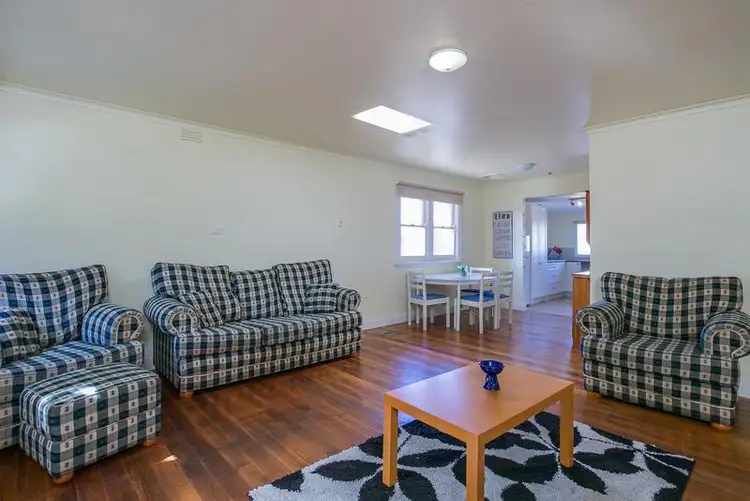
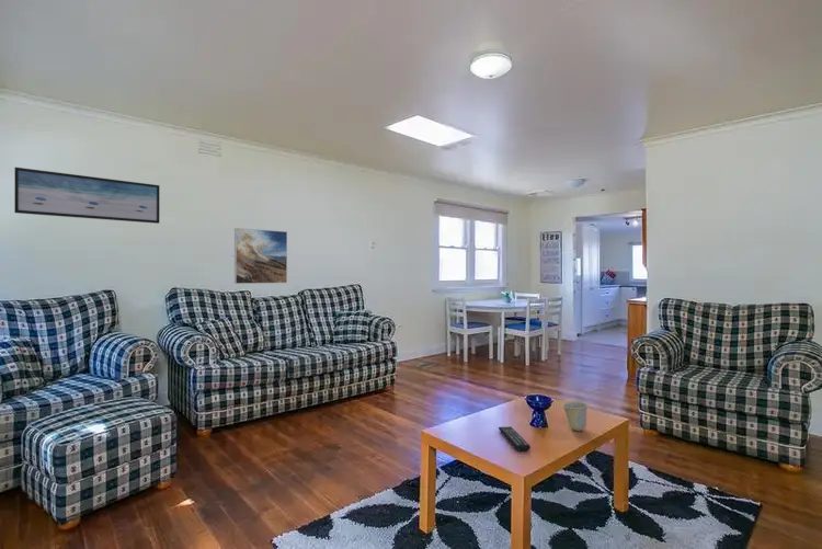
+ cup [560,400,590,432]
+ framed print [233,227,288,285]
+ wall art [13,167,161,225]
+ remote control [498,425,532,453]
